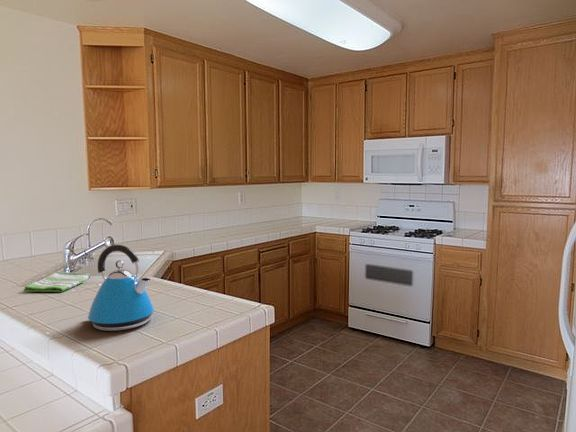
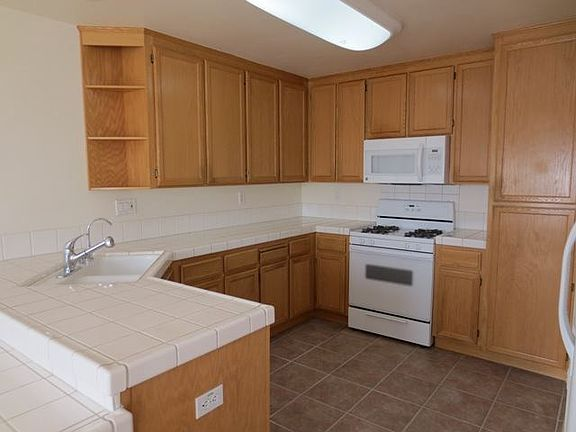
- kettle [87,244,155,332]
- dish towel [23,271,91,293]
